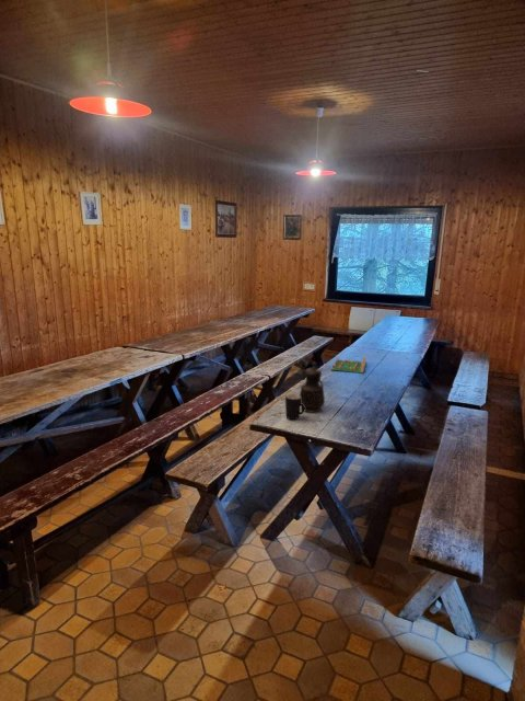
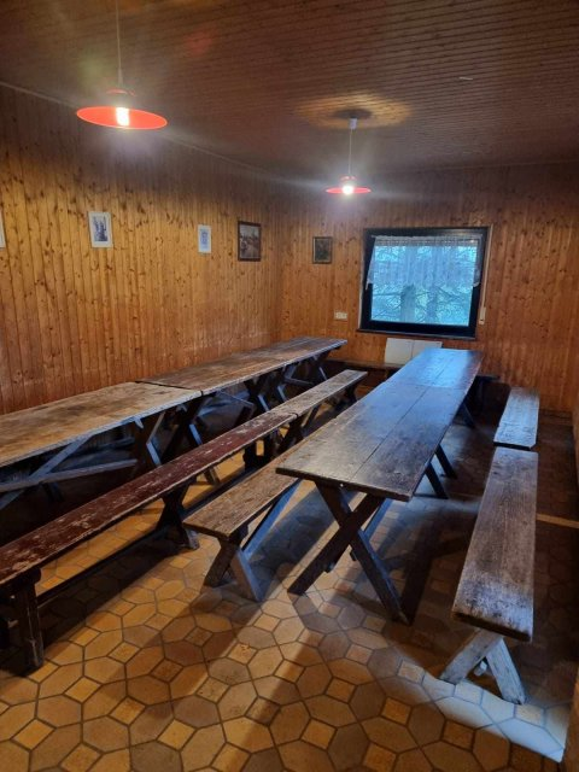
- coffeepot [299,361,326,413]
- mug [284,393,305,421]
- board game [329,355,369,375]
